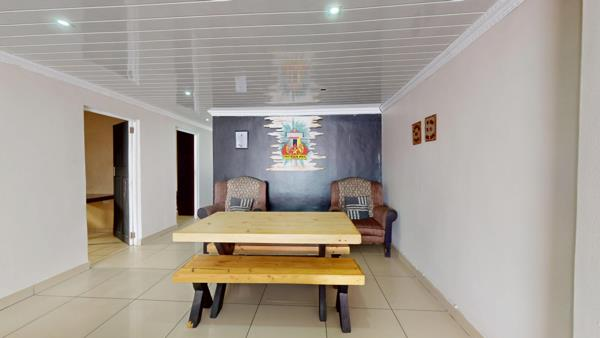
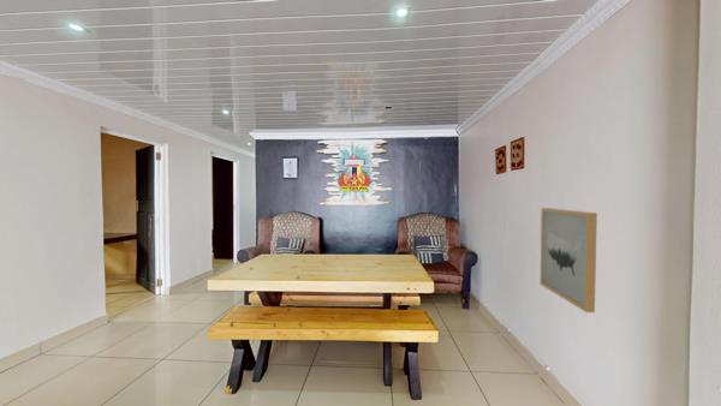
+ wall art [538,207,598,314]
